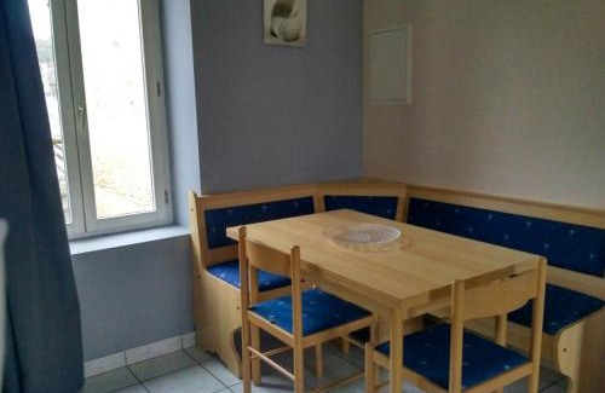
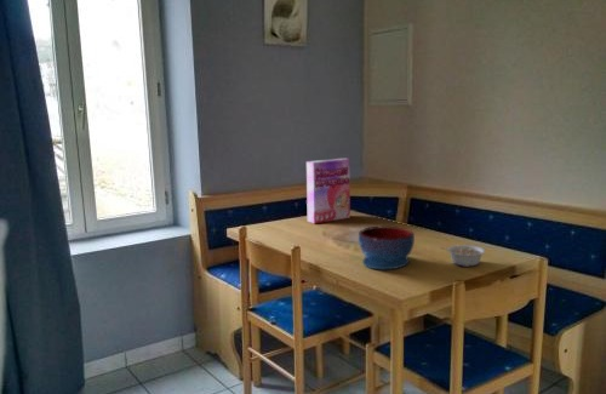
+ cereal box [305,158,351,224]
+ bowl [358,225,416,270]
+ legume [439,244,486,268]
